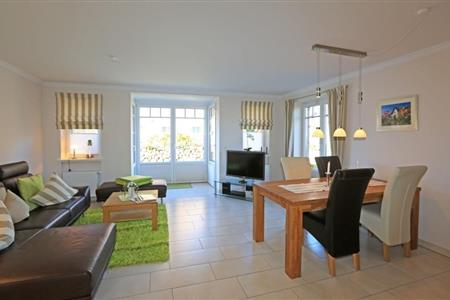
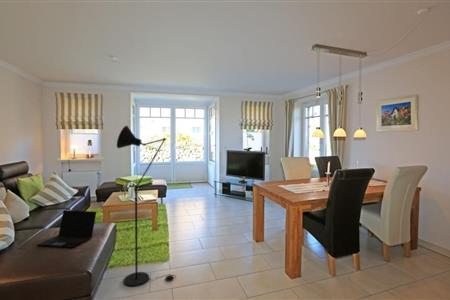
+ laptop [36,209,97,249]
+ floor lamp [116,125,177,288]
